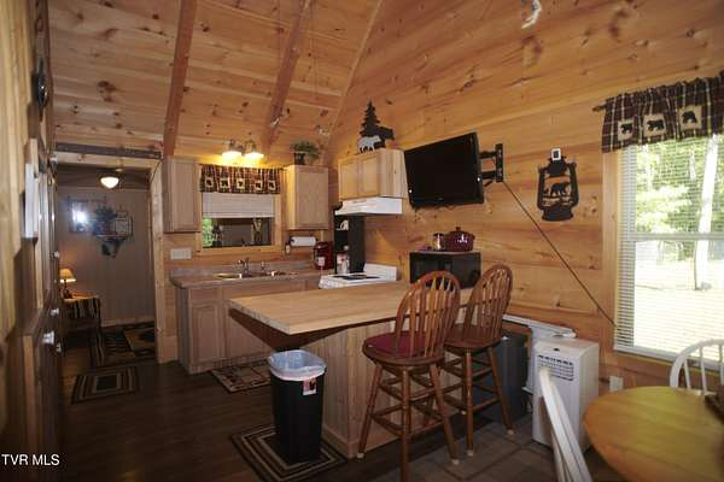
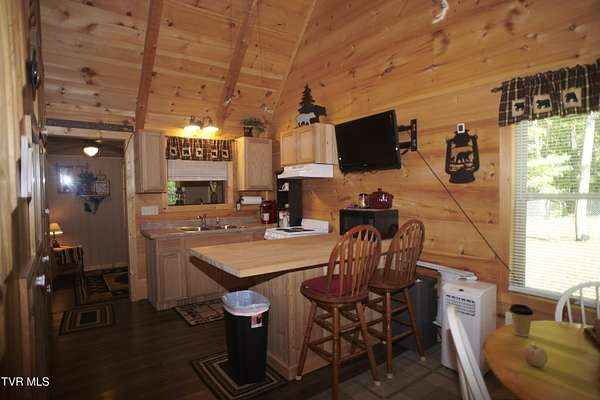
+ fruit [522,342,549,368]
+ coffee cup [508,303,535,337]
